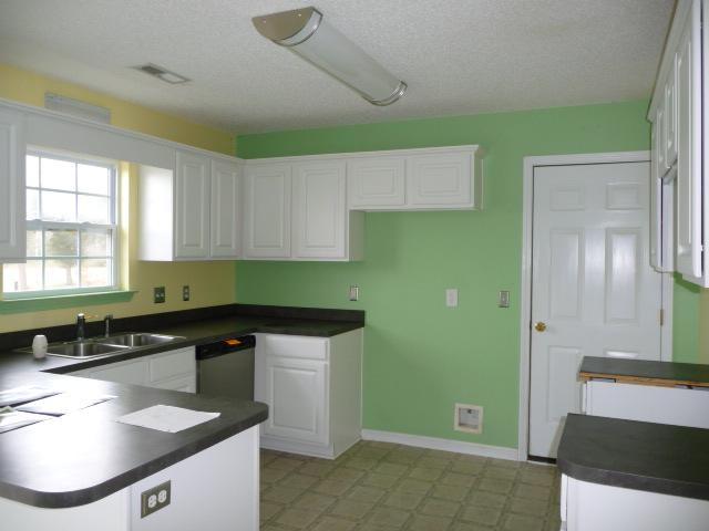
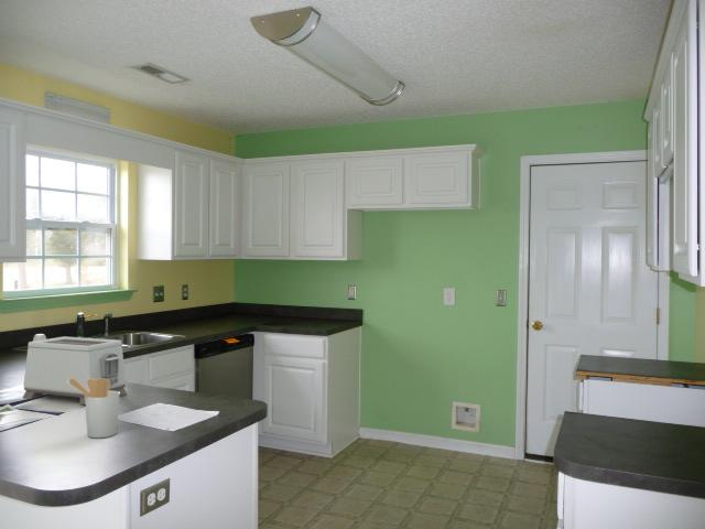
+ utensil holder [67,378,120,439]
+ toaster [22,336,128,406]
